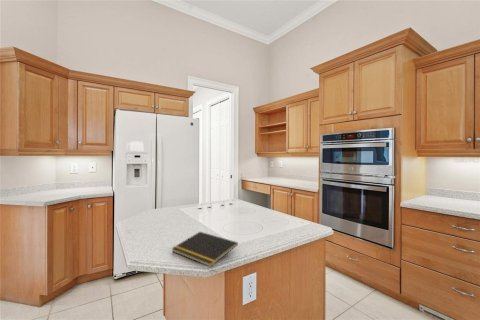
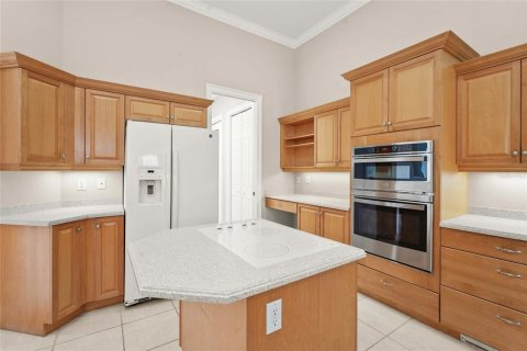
- notepad [171,231,239,268]
